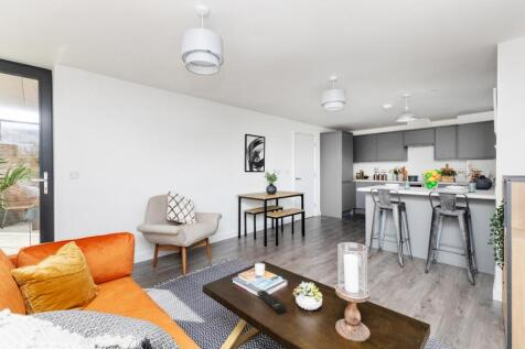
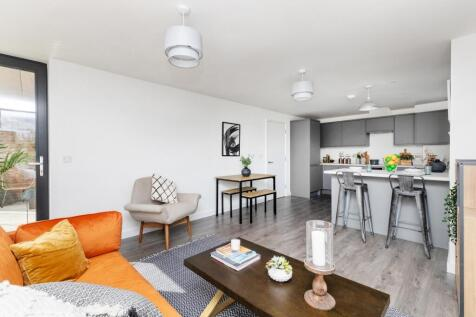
- remote control [256,290,288,315]
